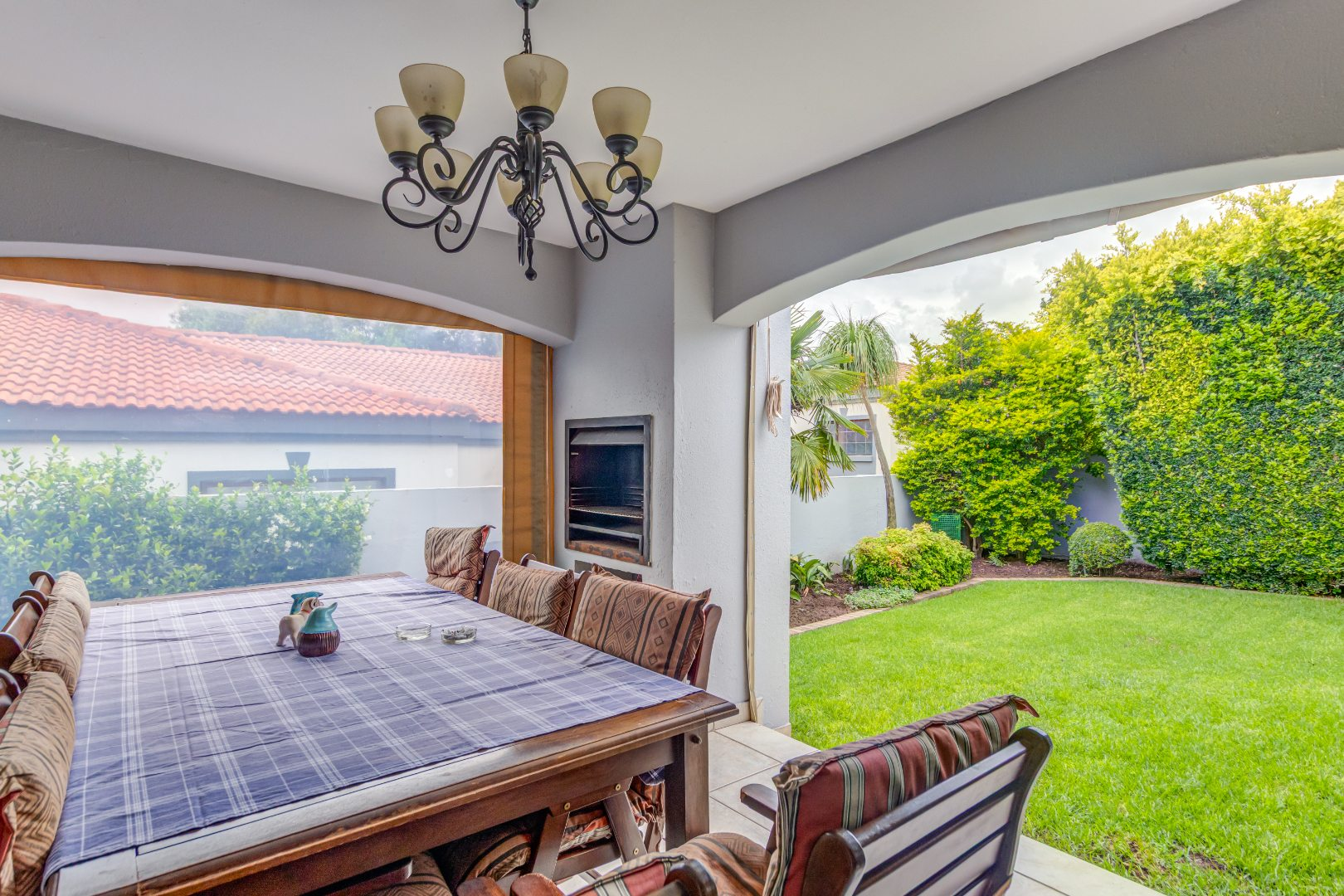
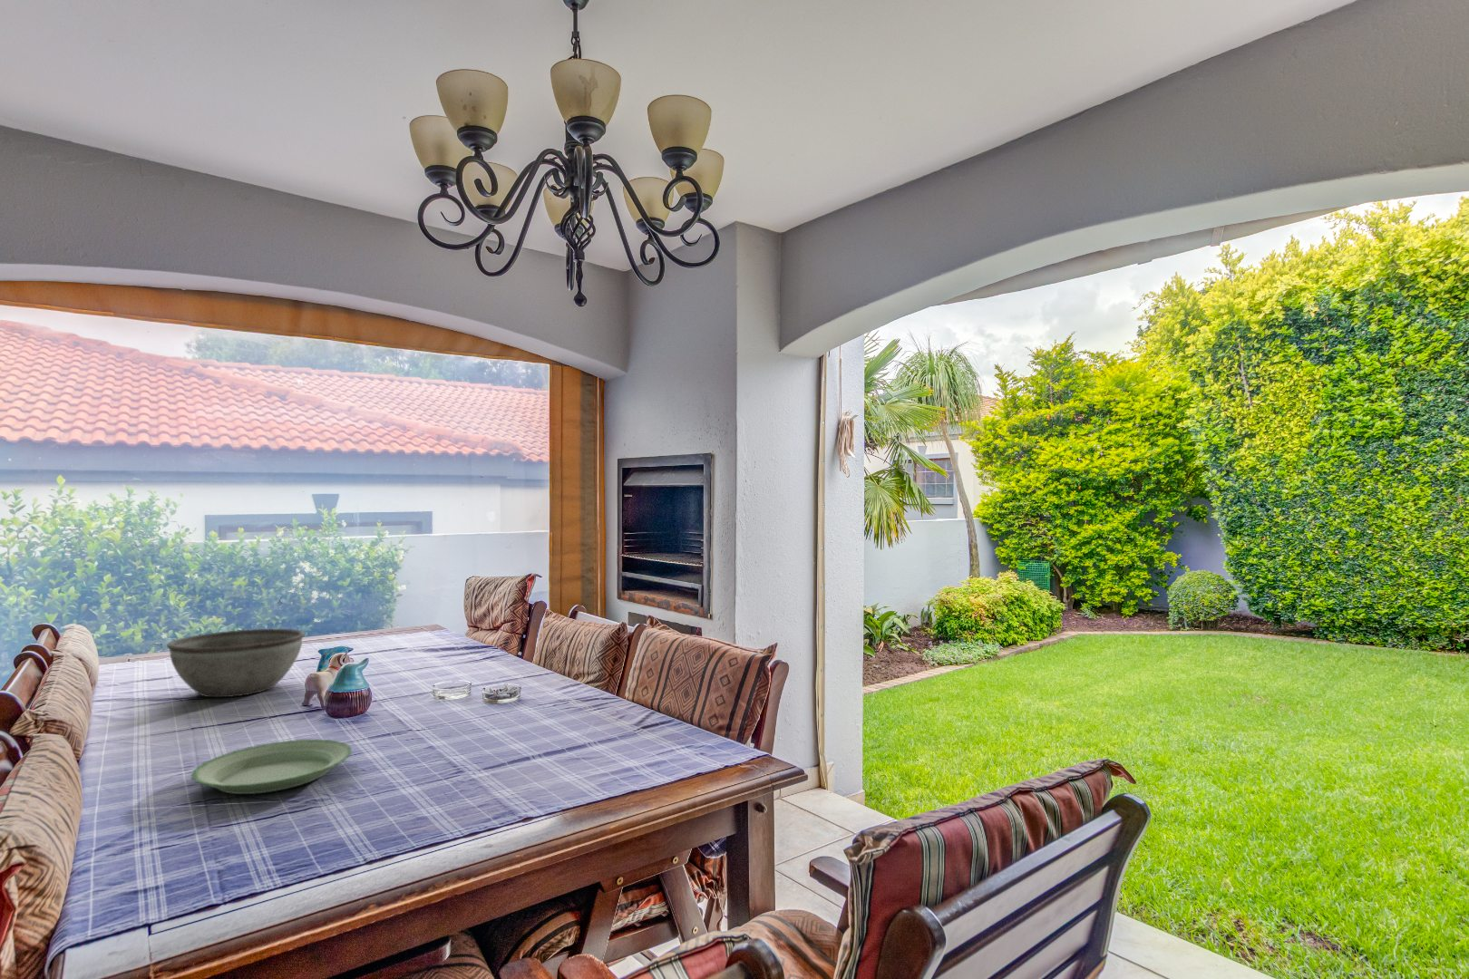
+ plate [190,739,353,795]
+ bowl [166,628,306,698]
